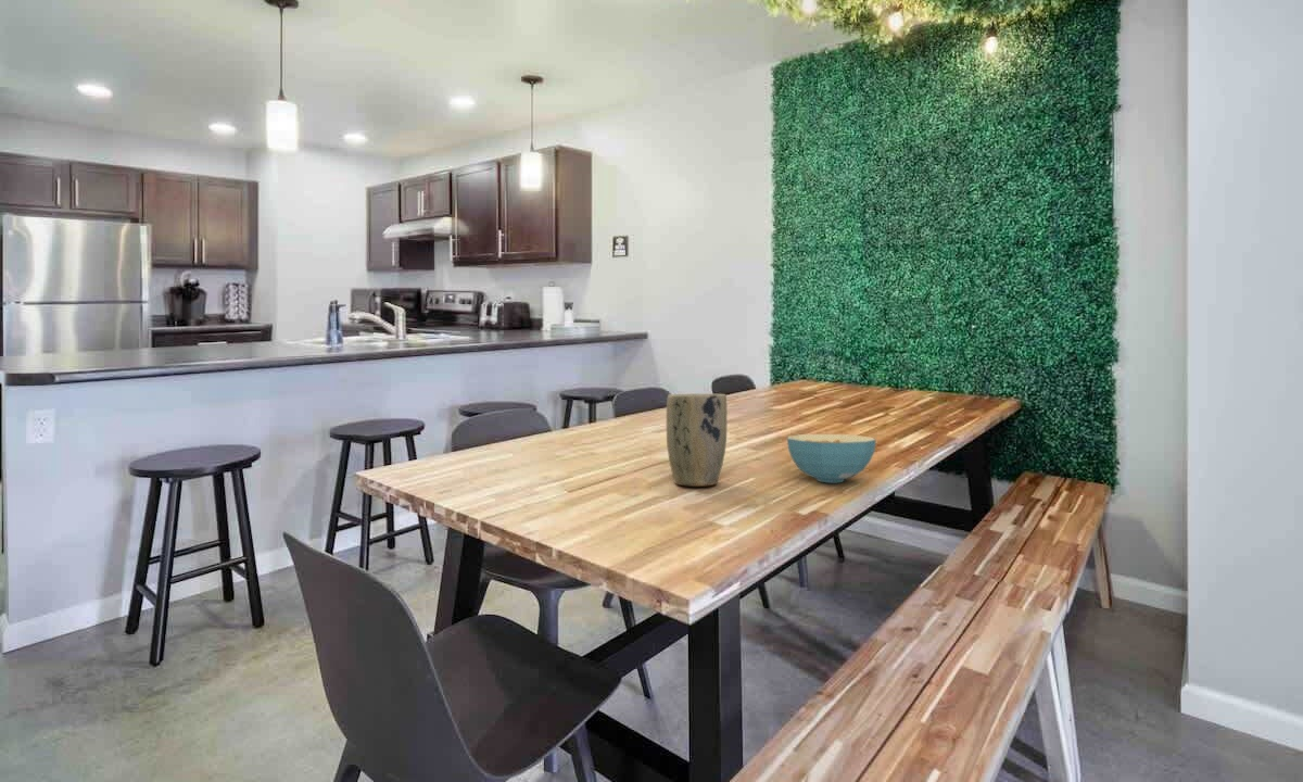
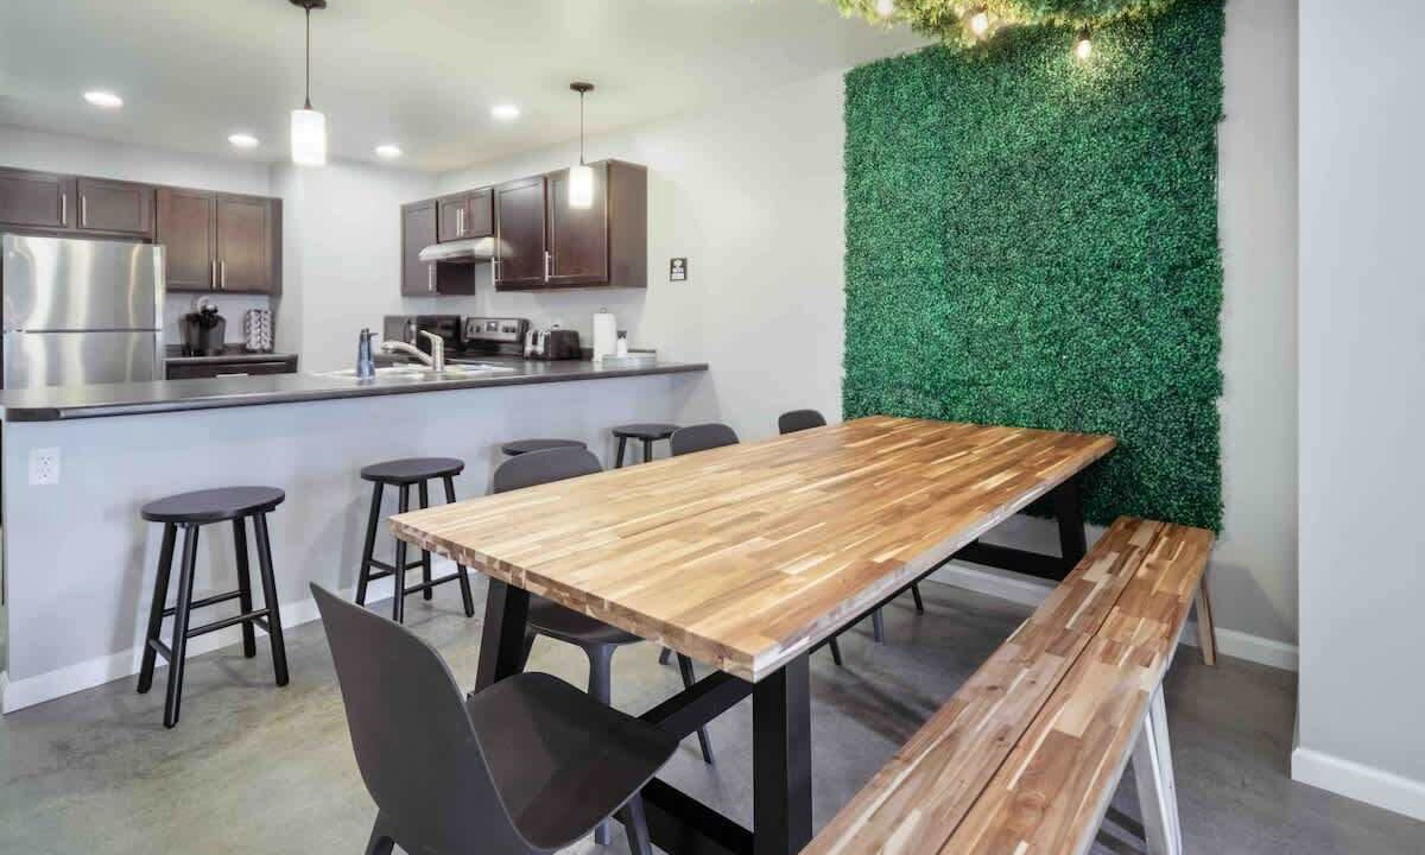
- cereal bowl [786,433,877,483]
- plant pot [666,393,728,488]
